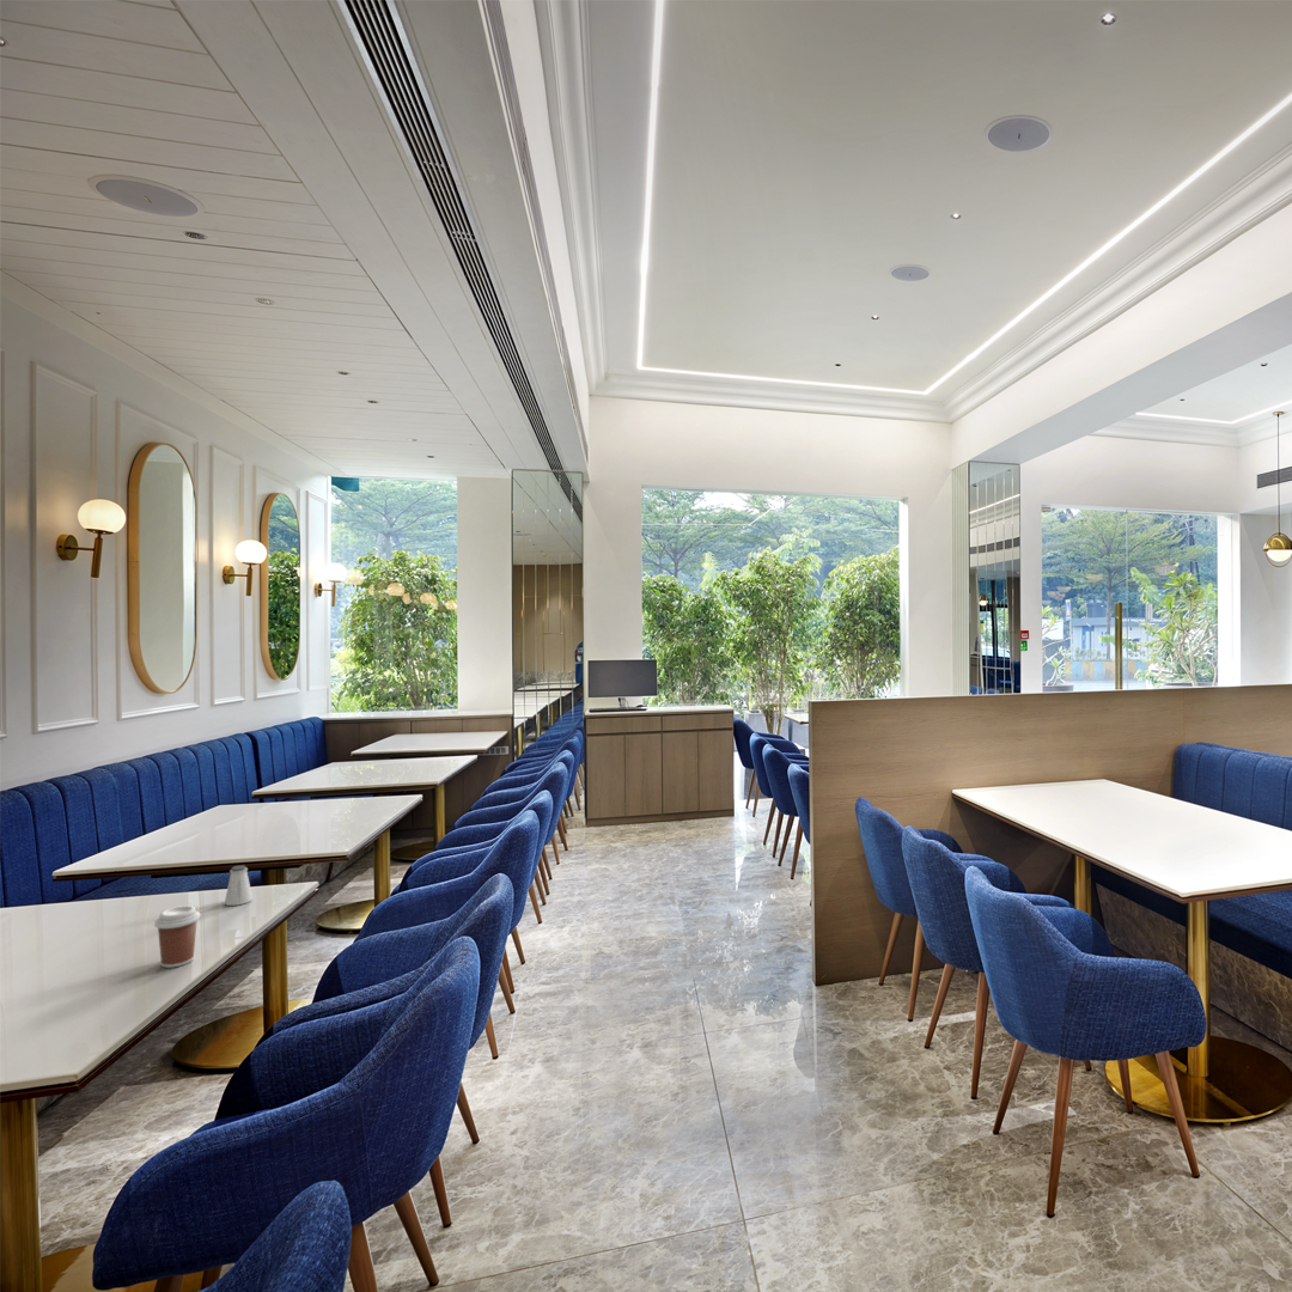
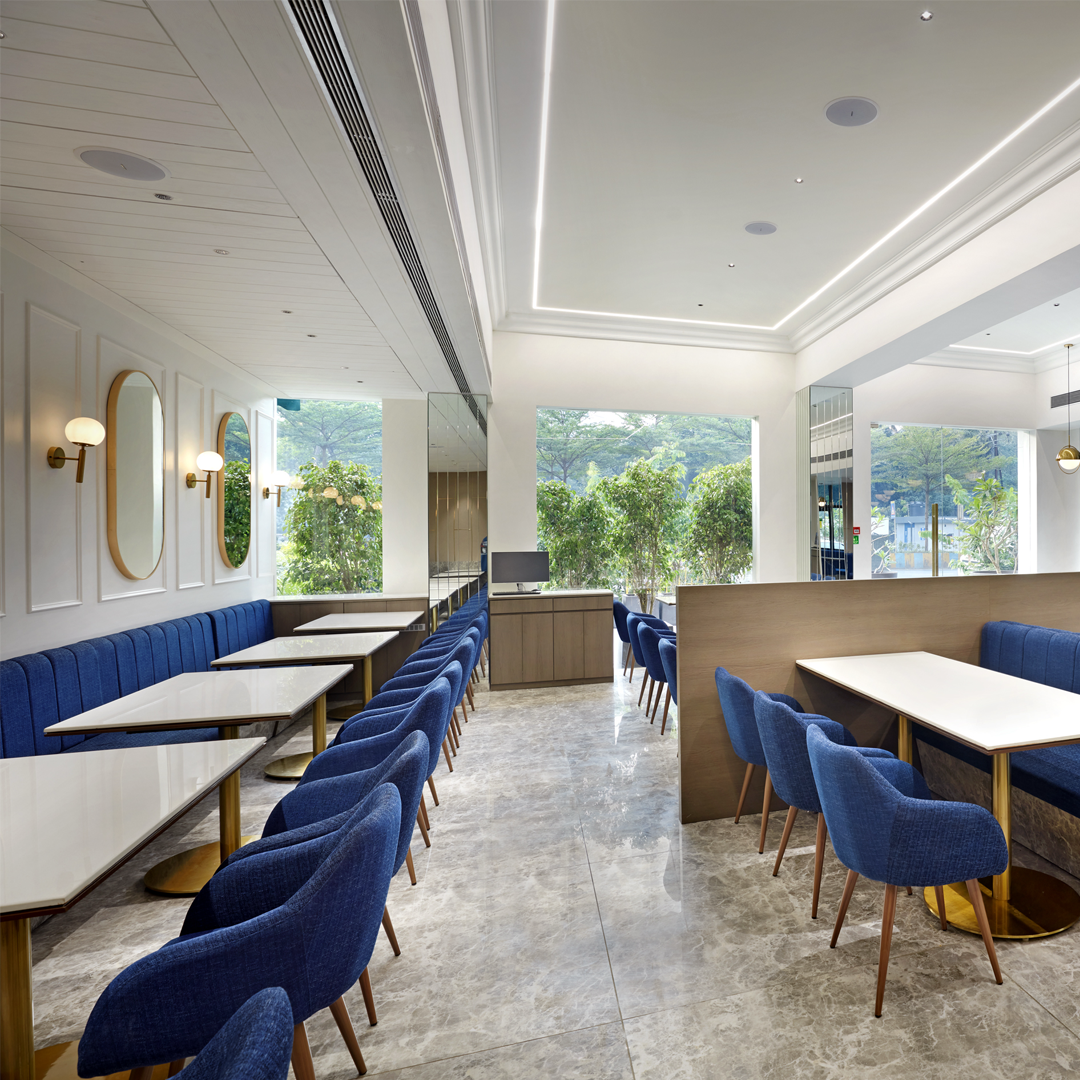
- coffee cup [153,904,201,969]
- saltshaker [224,864,254,907]
